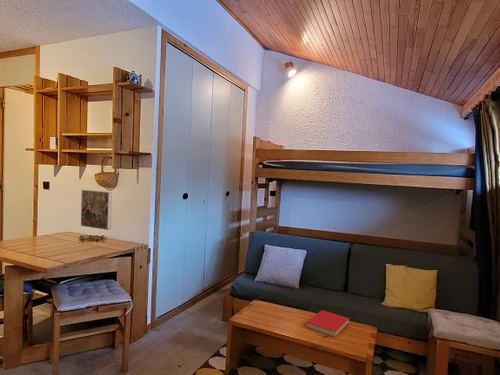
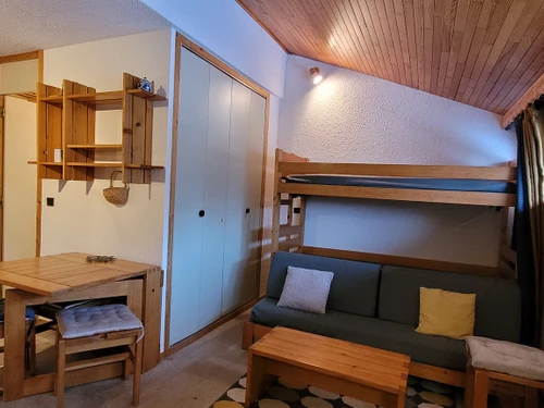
- book [305,309,350,338]
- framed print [80,189,113,231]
